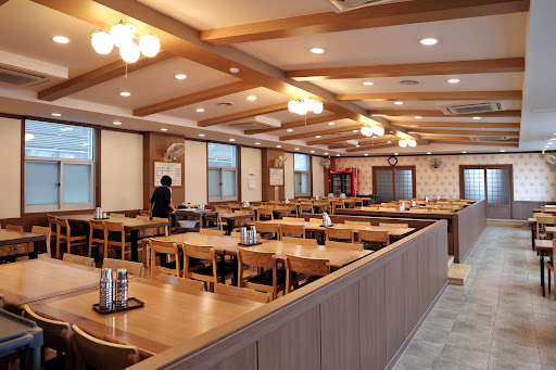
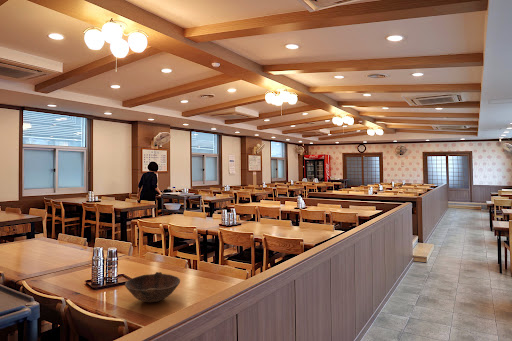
+ bowl [124,271,181,303]
